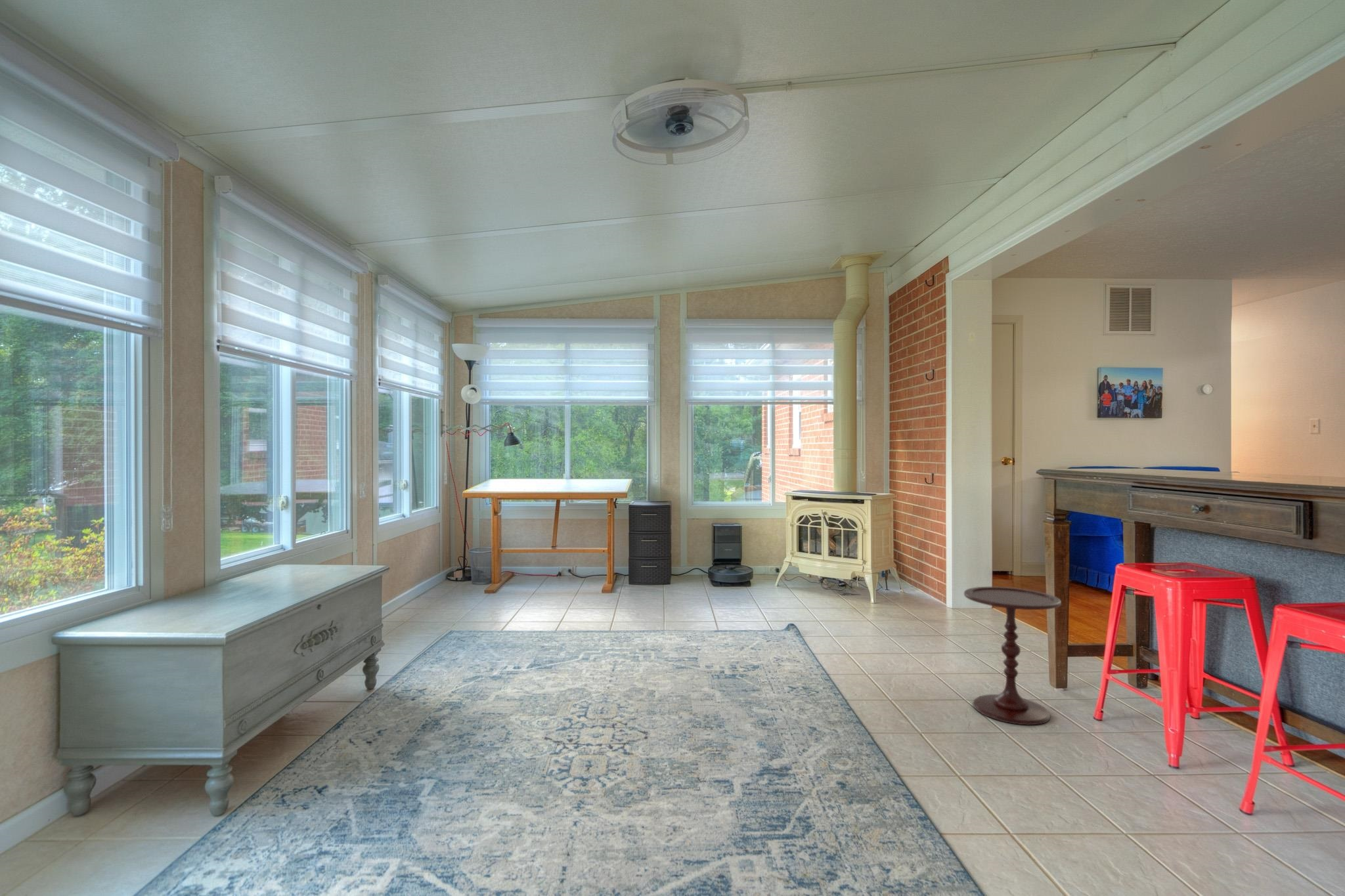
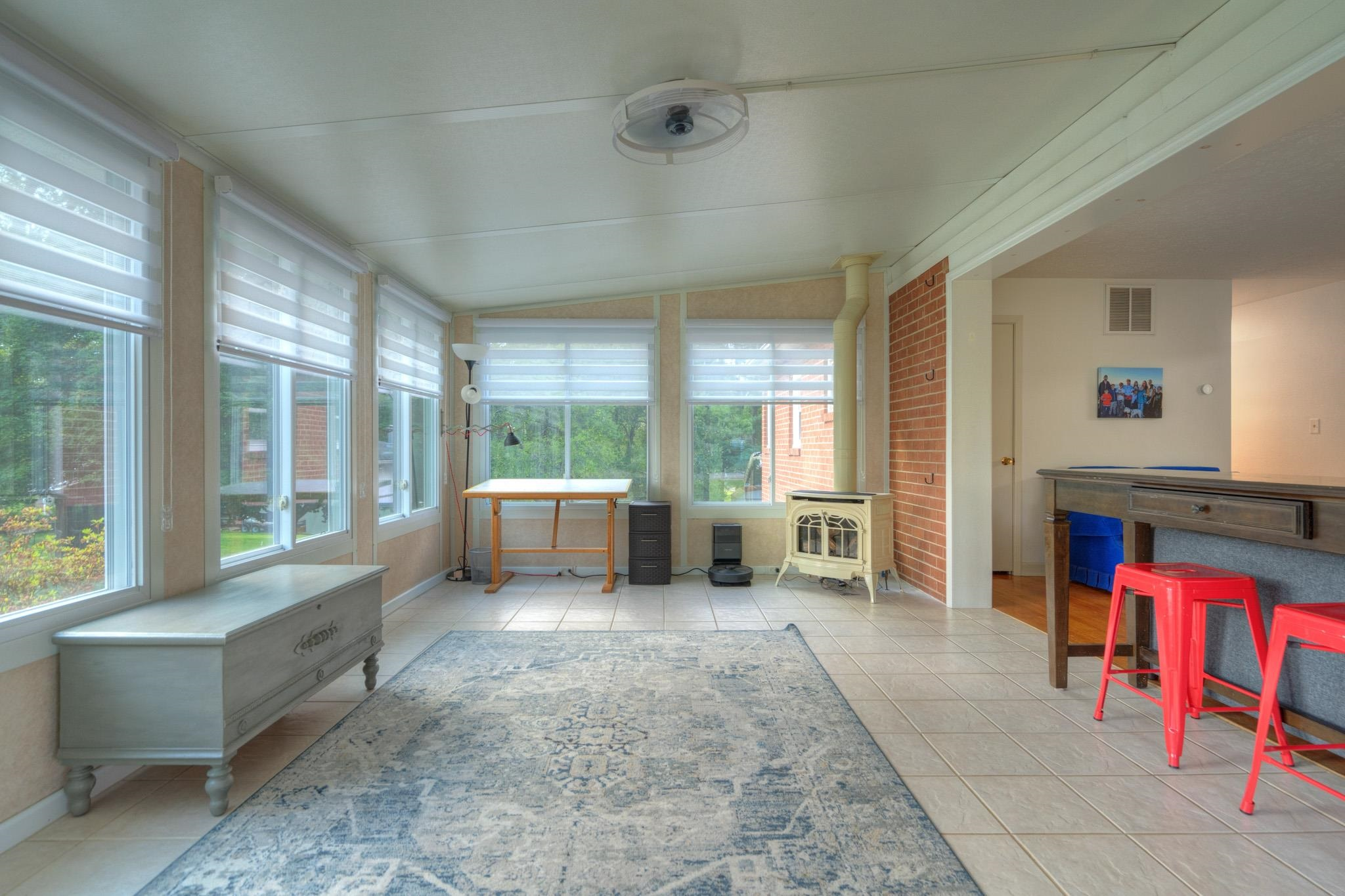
- side table [963,586,1062,726]
